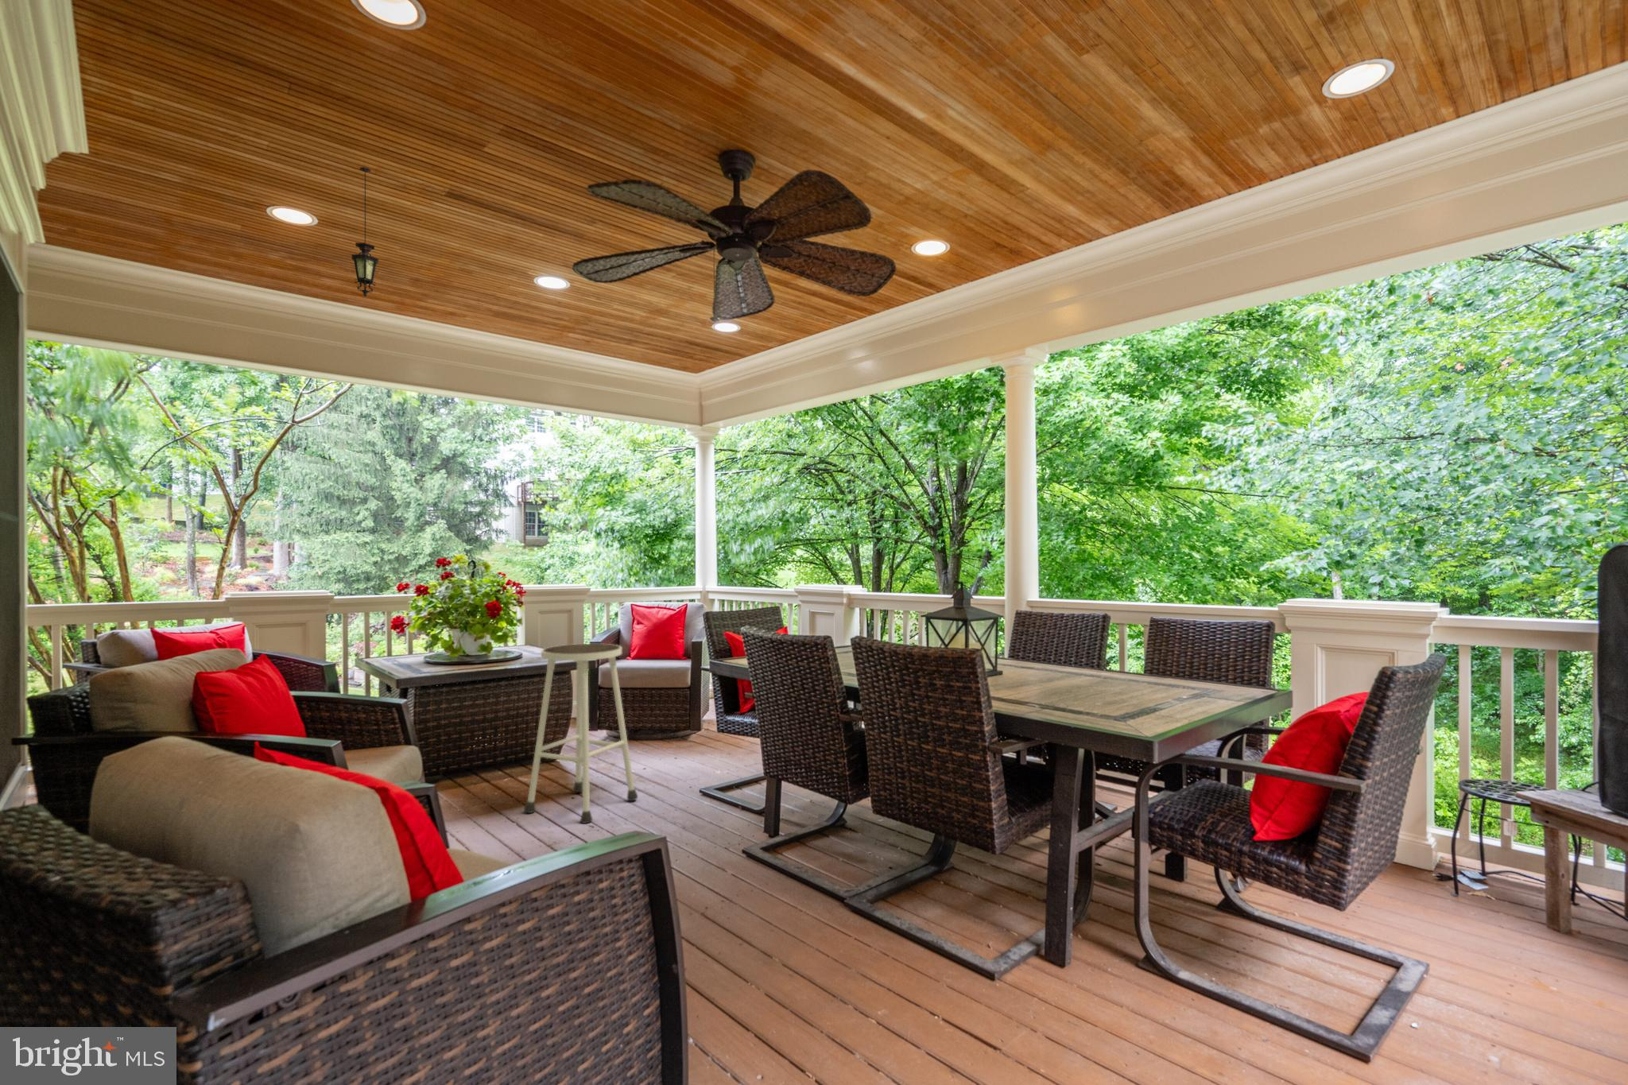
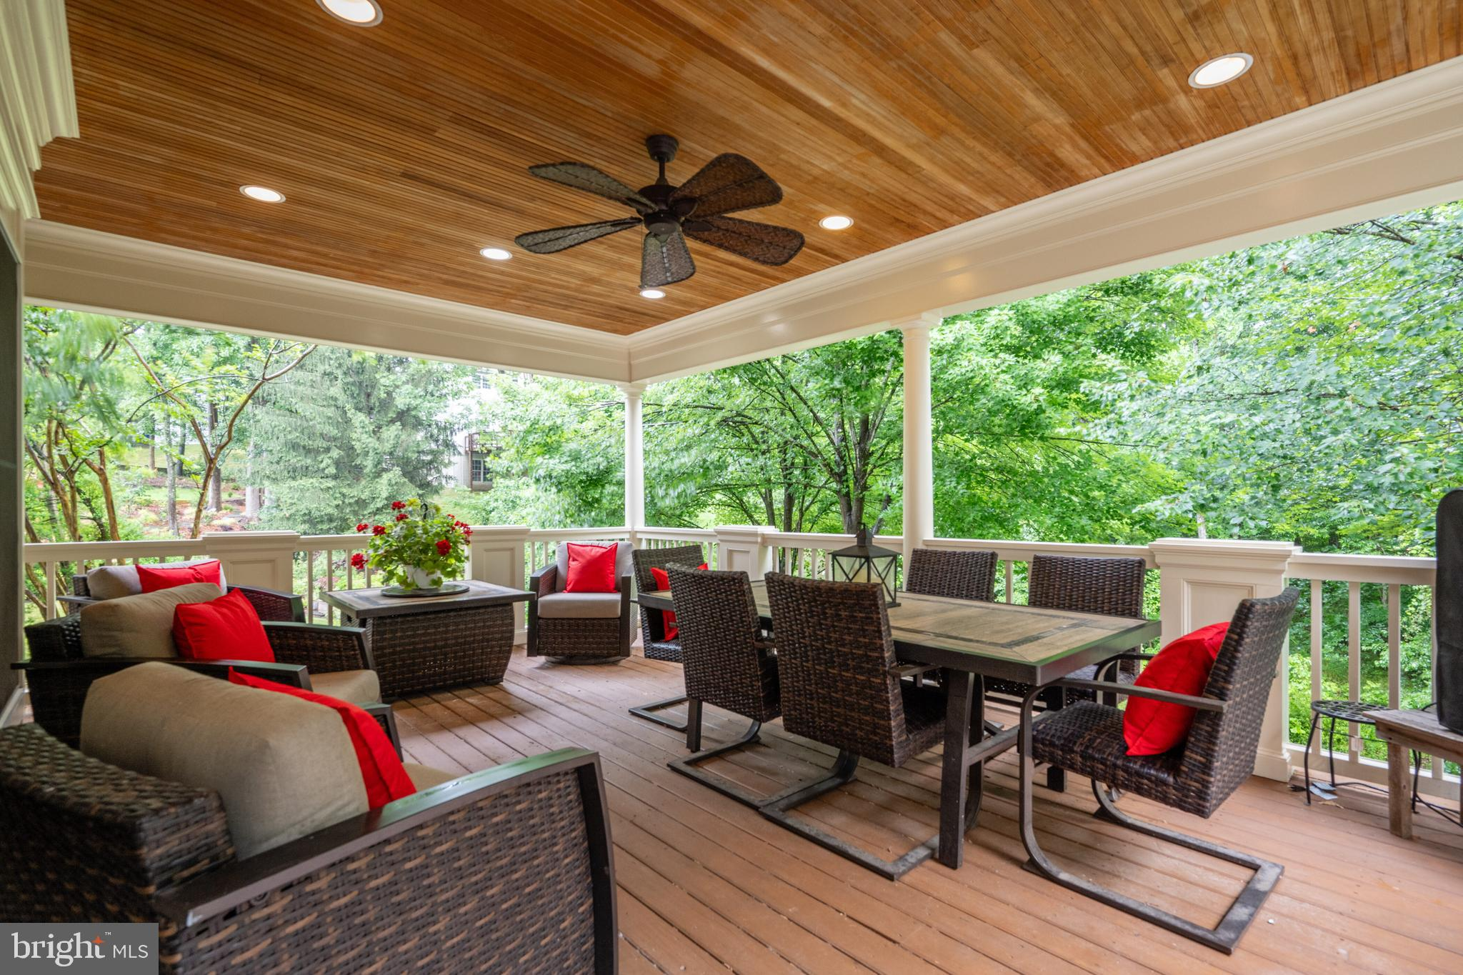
- hanging lantern [351,166,379,297]
- stool [523,643,639,825]
